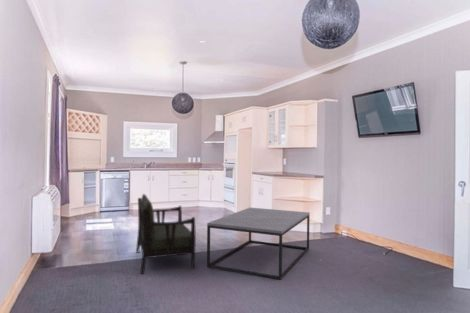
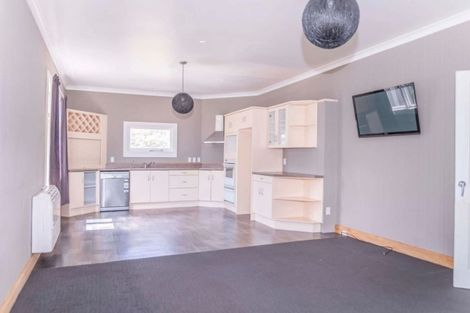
- coffee table [206,207,311,281]
- armchair [135,193,197,275]
